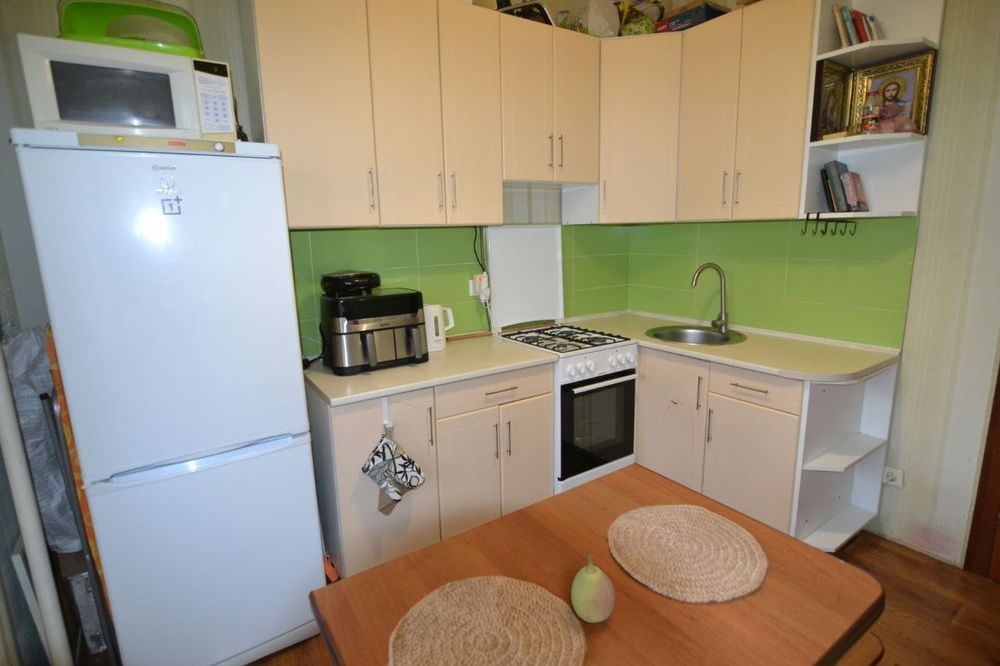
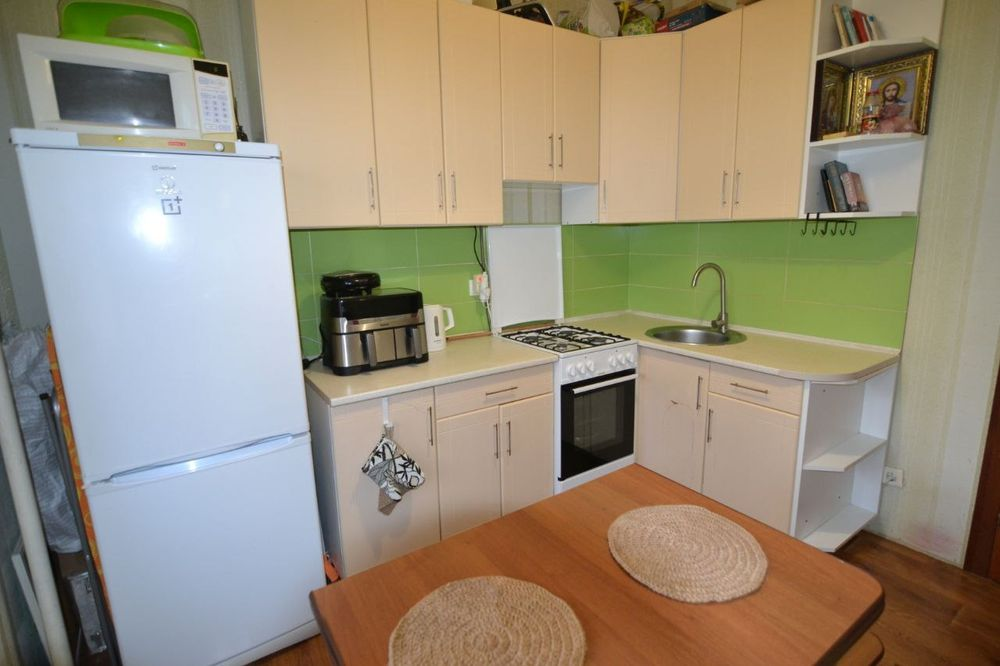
- fruit [570,550,616,624]
